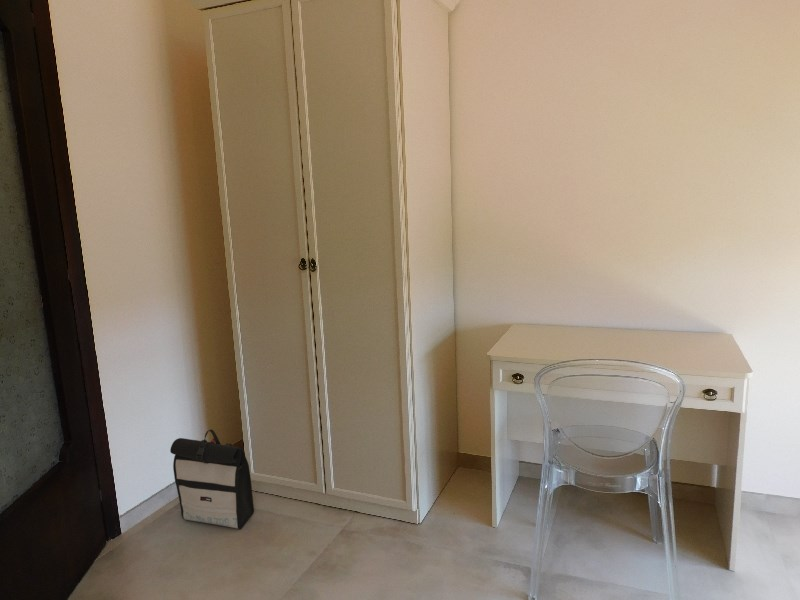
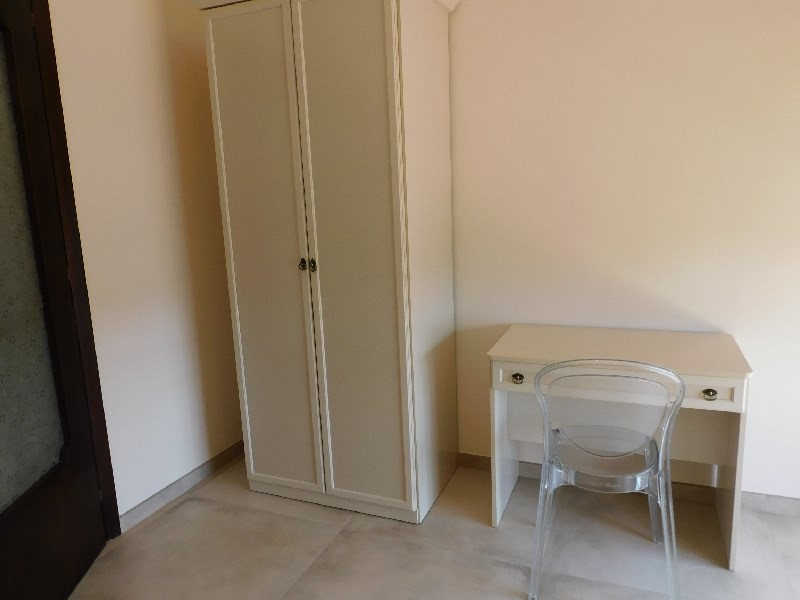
- backpack [169,428,255,530]
